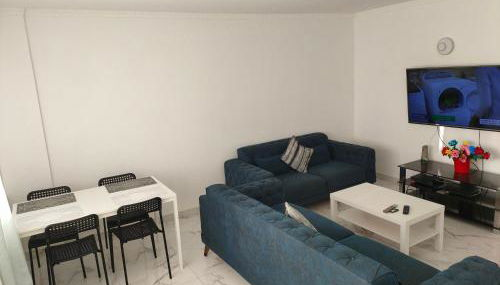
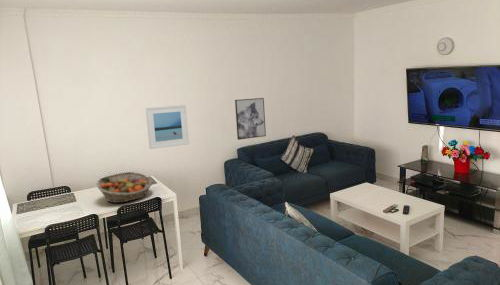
+ fruit basket [96,171,153,204]
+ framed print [145,104,190,150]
+ wall art [234,97,267,141]
